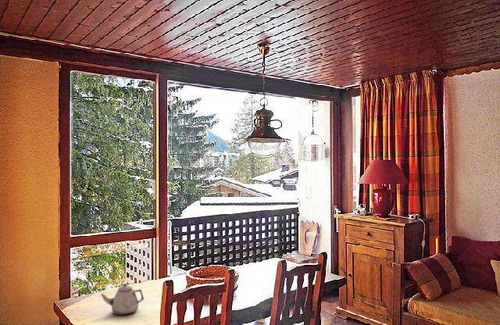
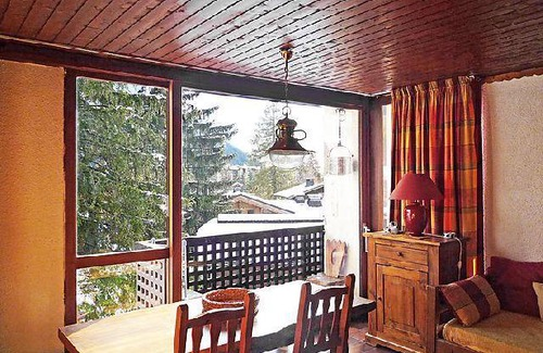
- teapot [100,283,145,316]
